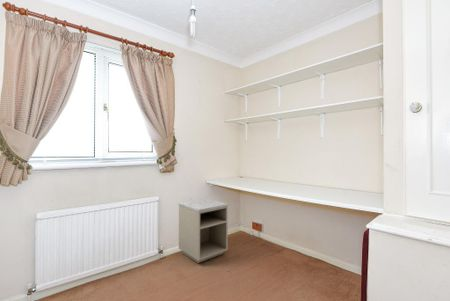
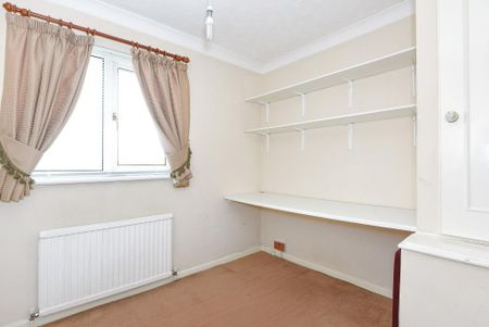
- nightstand [177,198,229,264]
